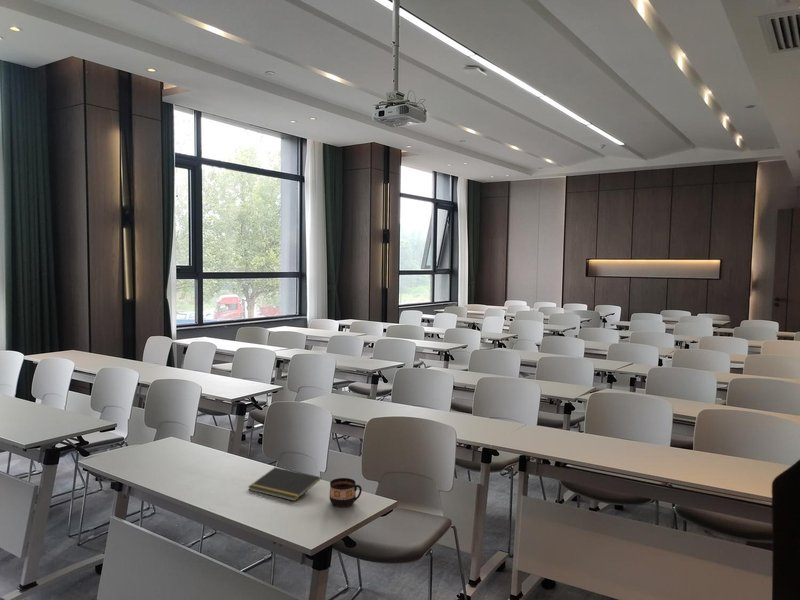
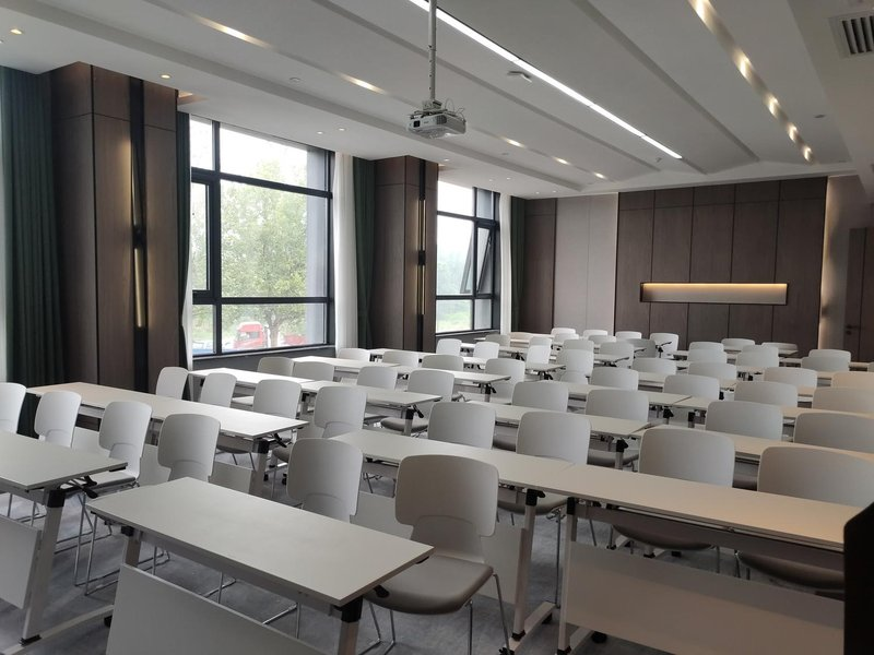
- cup [329,477,363,507]
- notepad [247,466,321,502]
